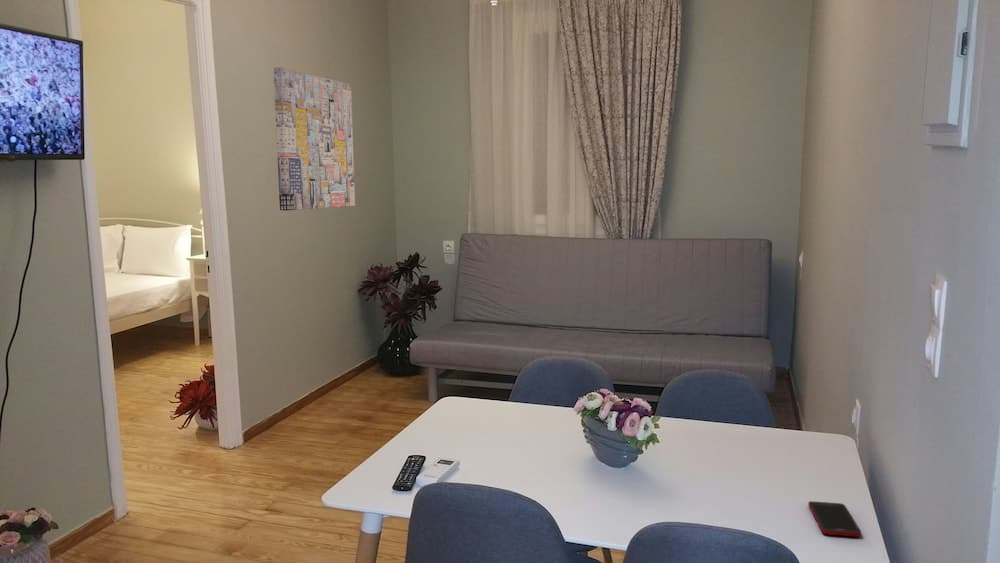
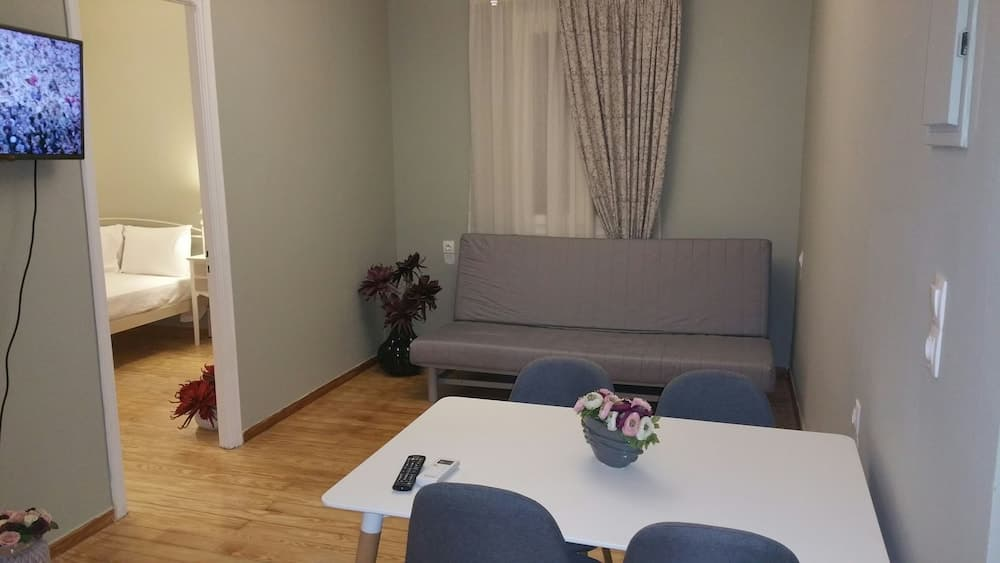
- wall art [272,66,356,211]
- cell phone [807,500,862,538]
